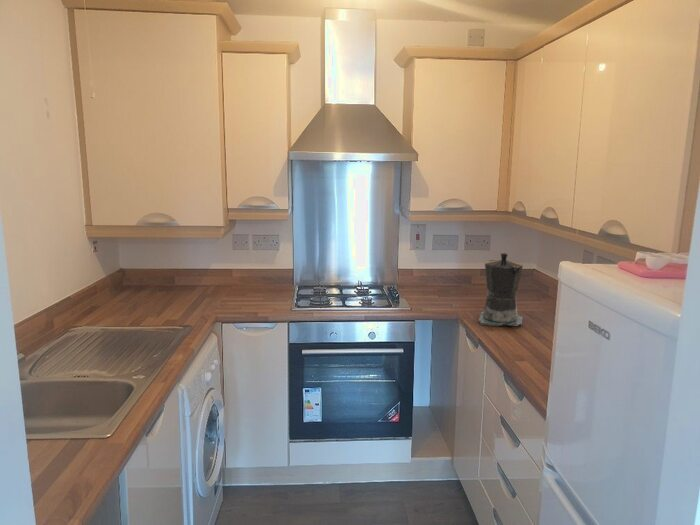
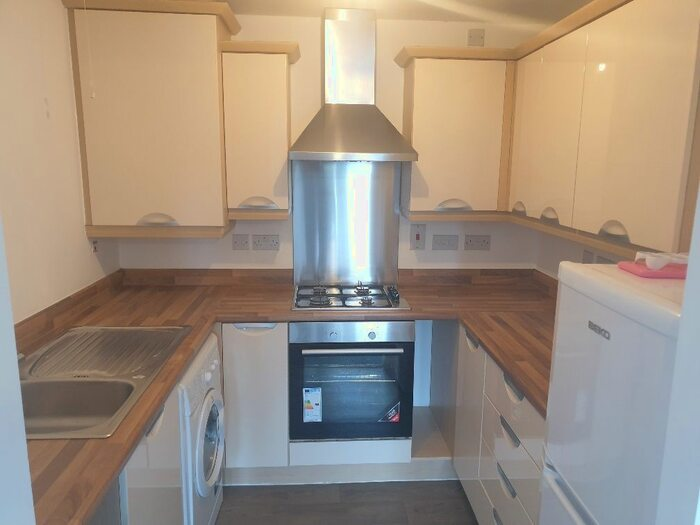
- coffee maker [477,252,524,327]
